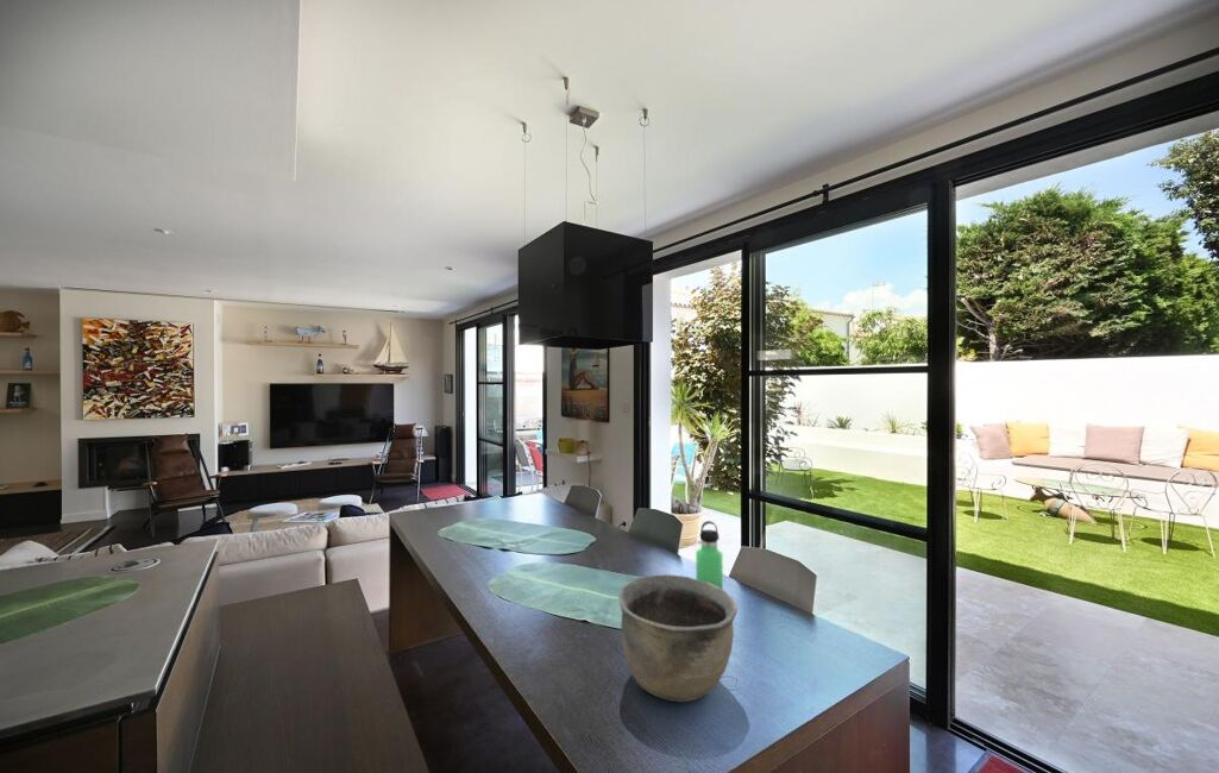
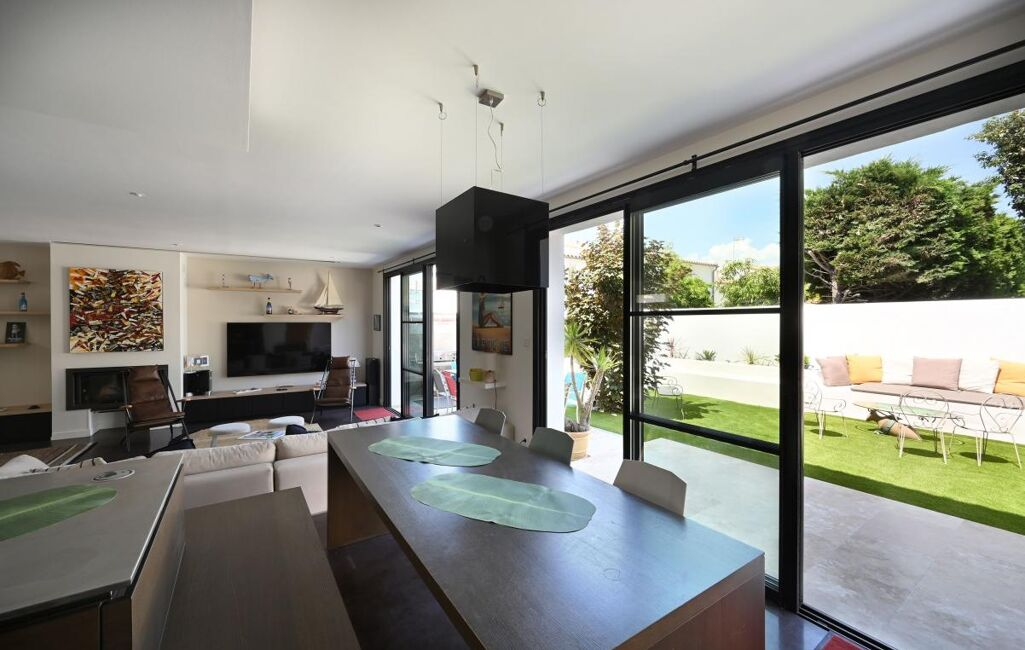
- thermos bottle [695,520,724,590]
- bowl [617,573,739,703]
